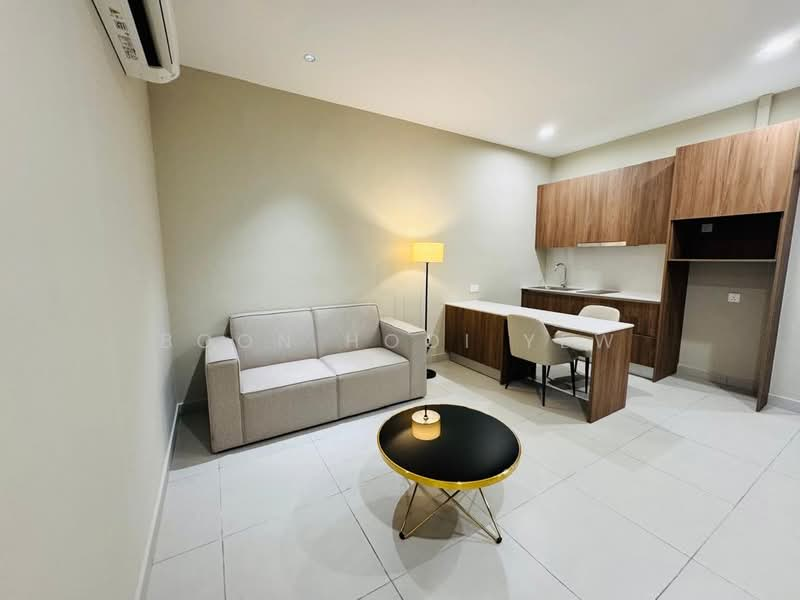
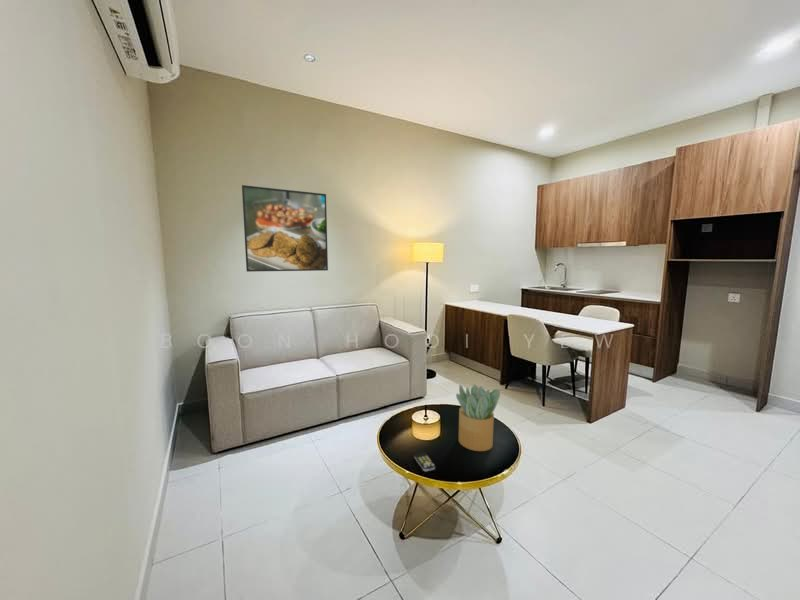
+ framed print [241,184,329,273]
+ remote control [413,451,436,472]
+ potted plant [455,384,501,452]
